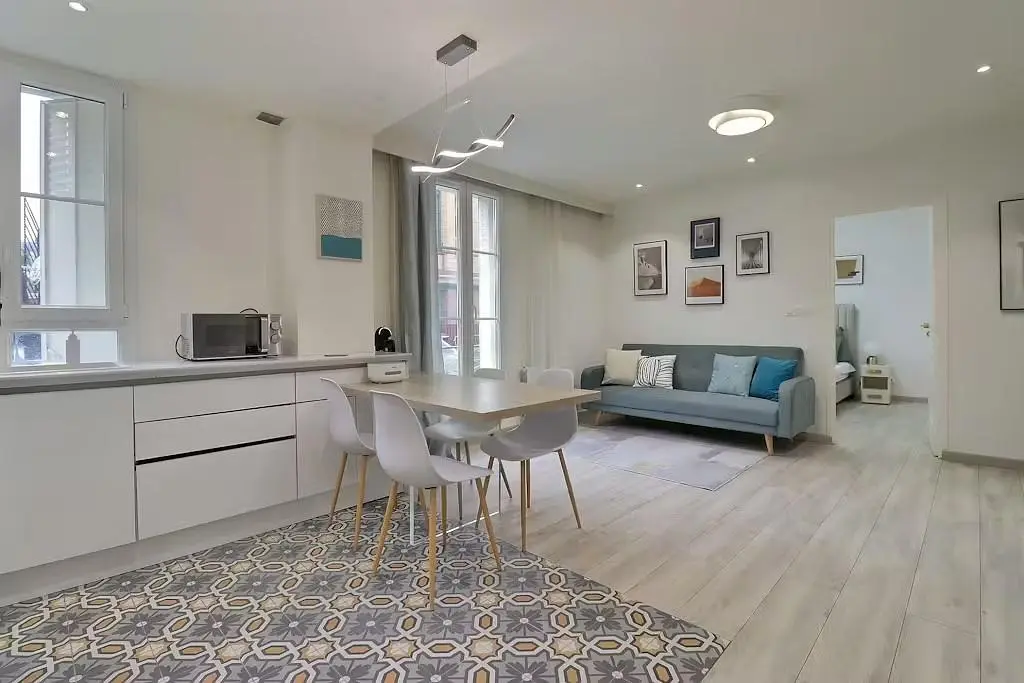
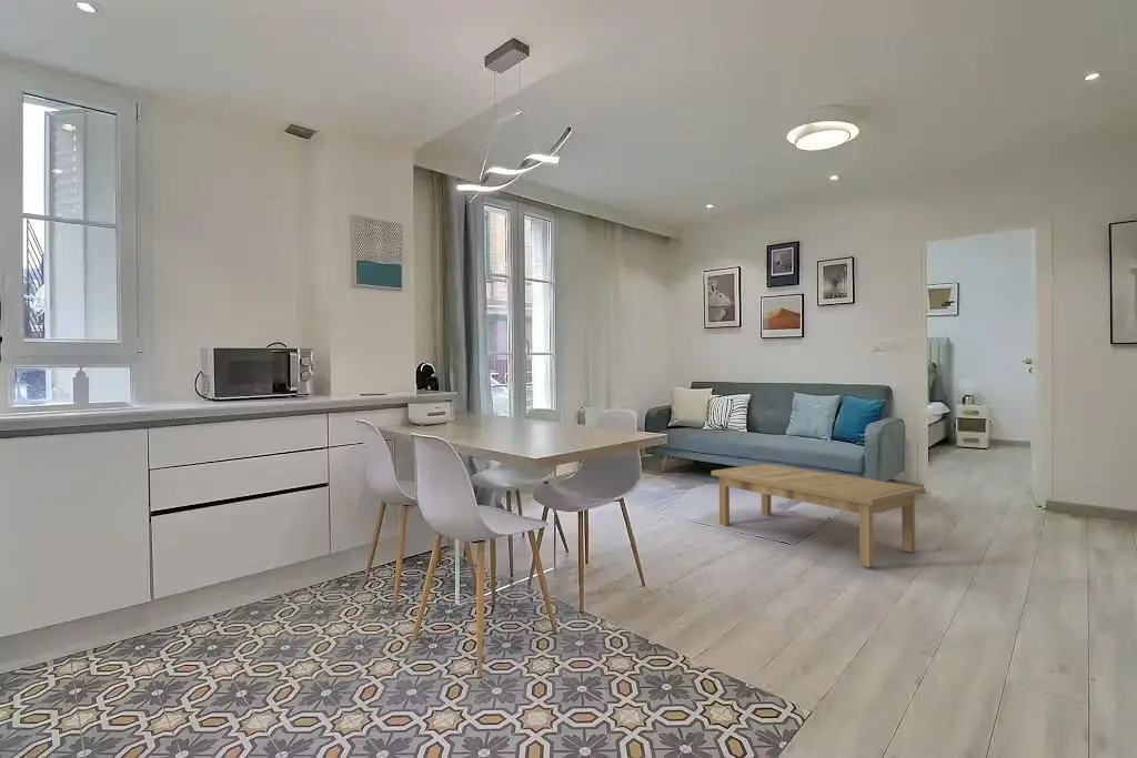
+ coffee table [711,463,926,568]
